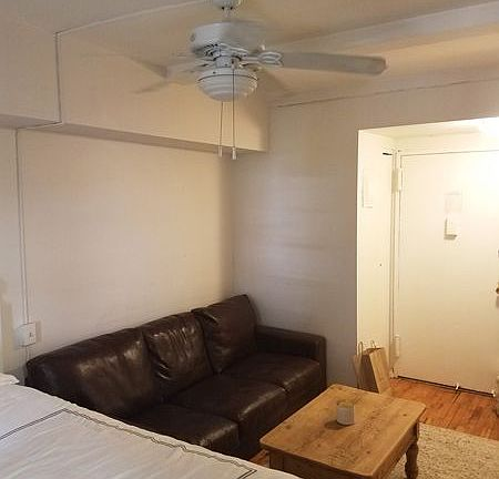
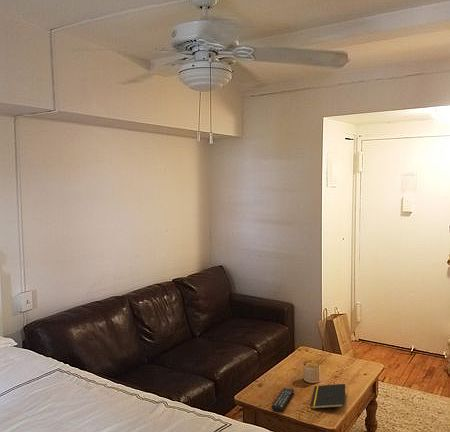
+ remote control [271,387,295,413]
+ notepad [310,383,346,410]
